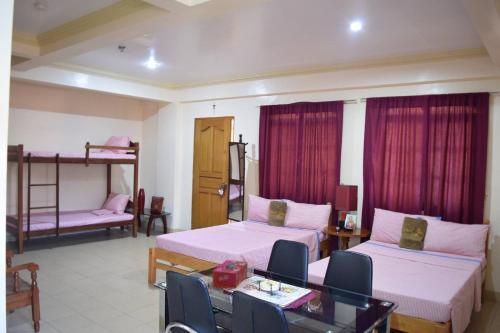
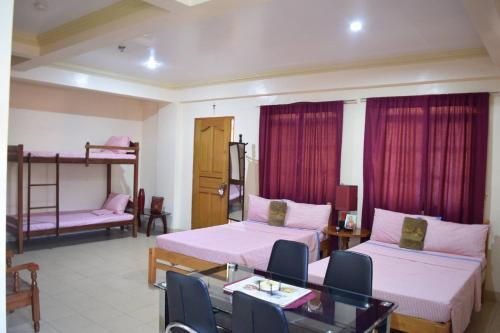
- tissue box [211,259,248,290]
